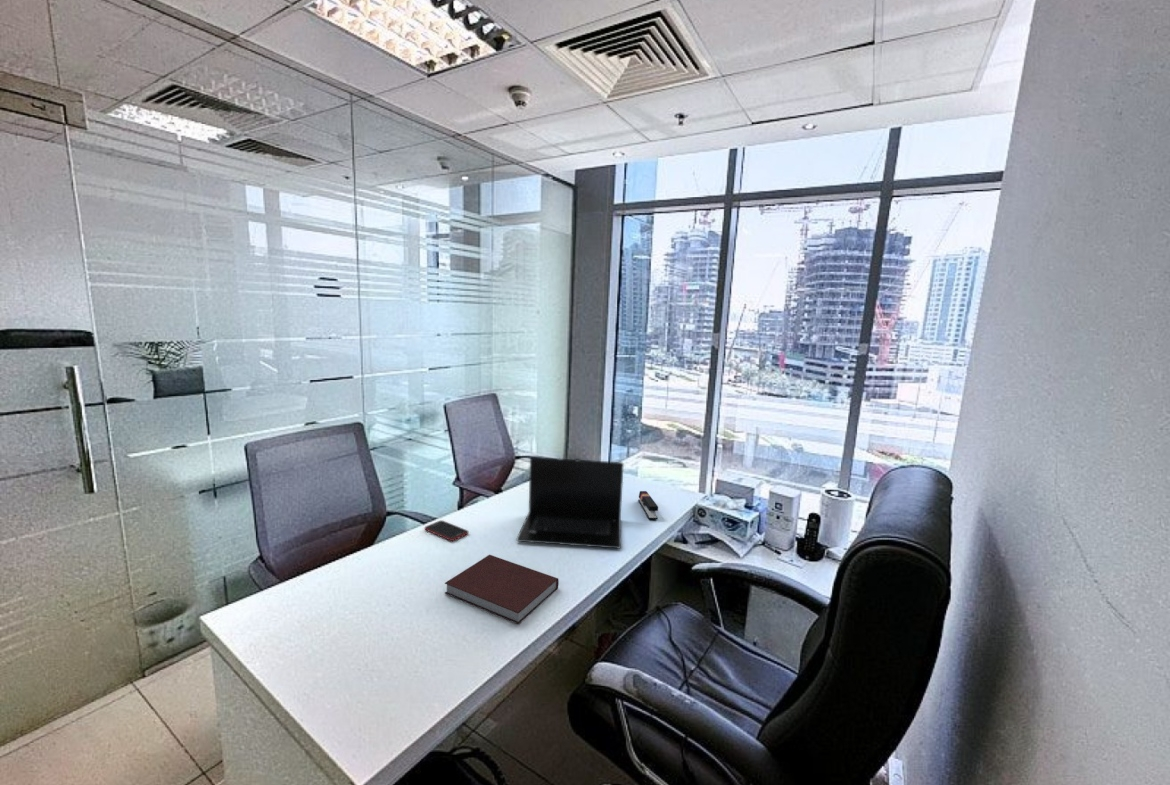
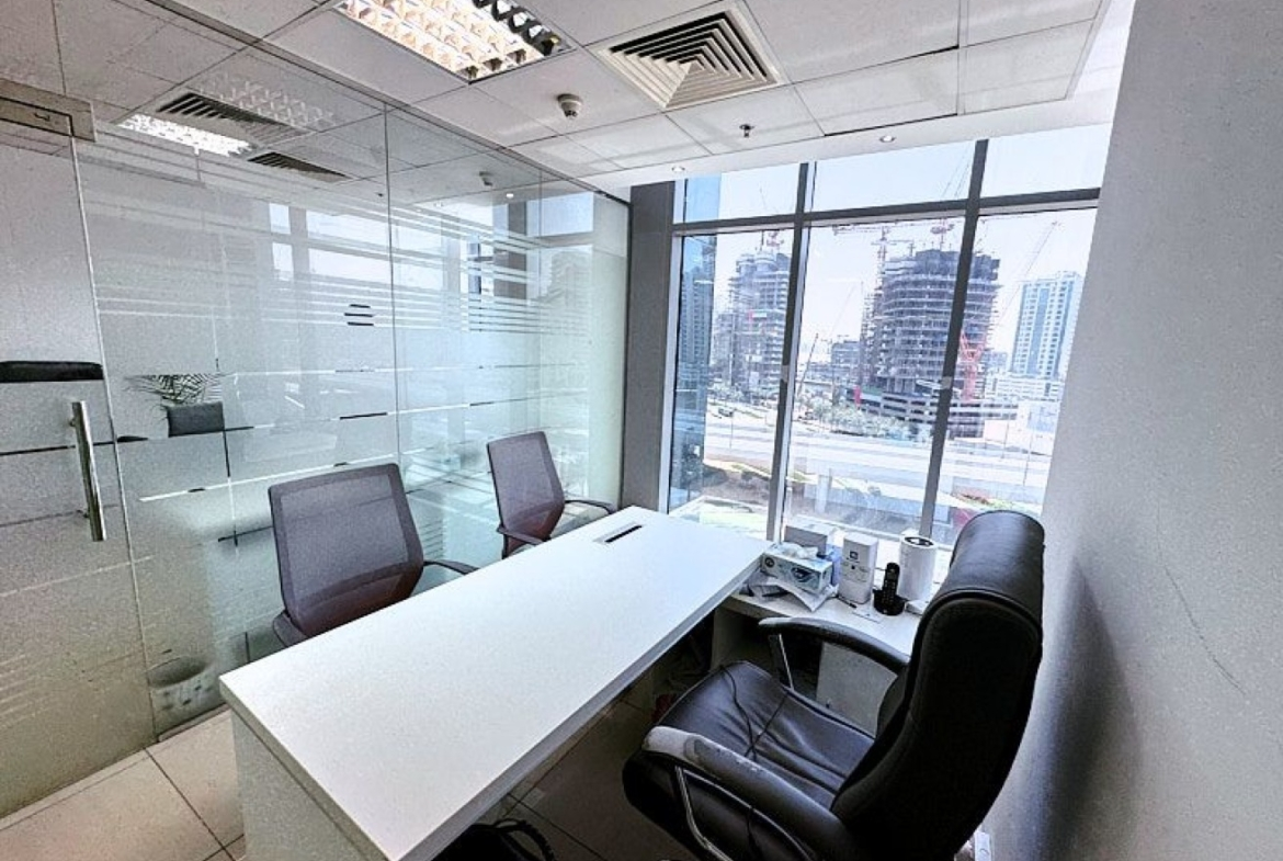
- stapler [637,490,659,521]
- notebook [444,554,560,625]
- cell phone [424,519,469,542]
- laptop [516,456,625,550]
